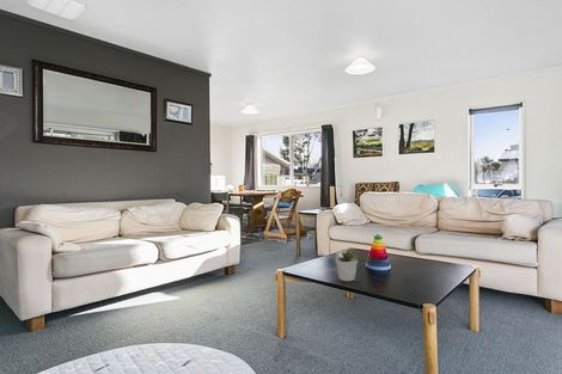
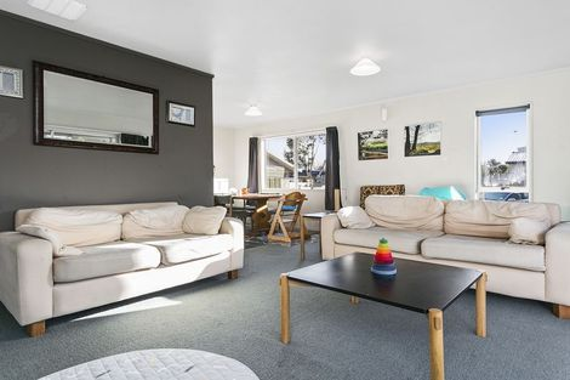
- potted plant [335,246,359,282]
